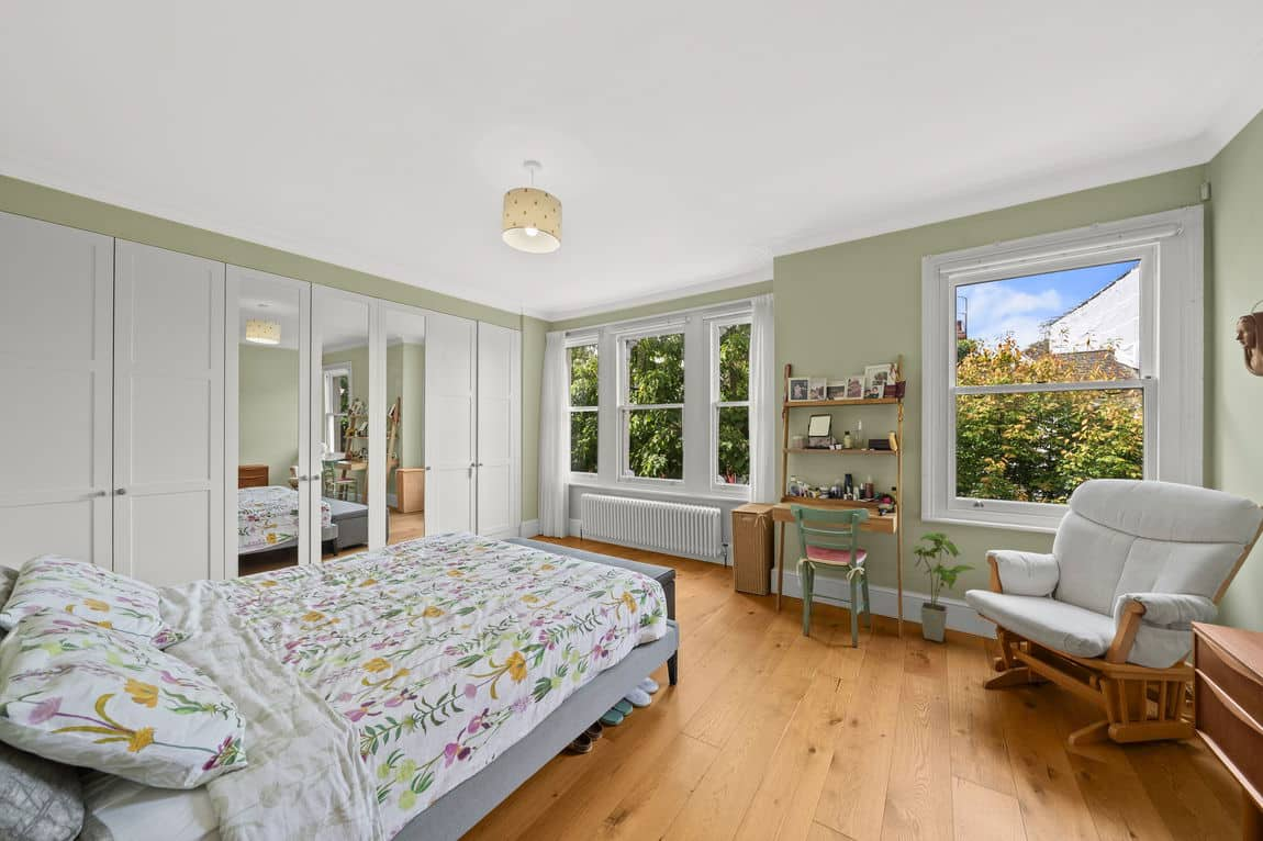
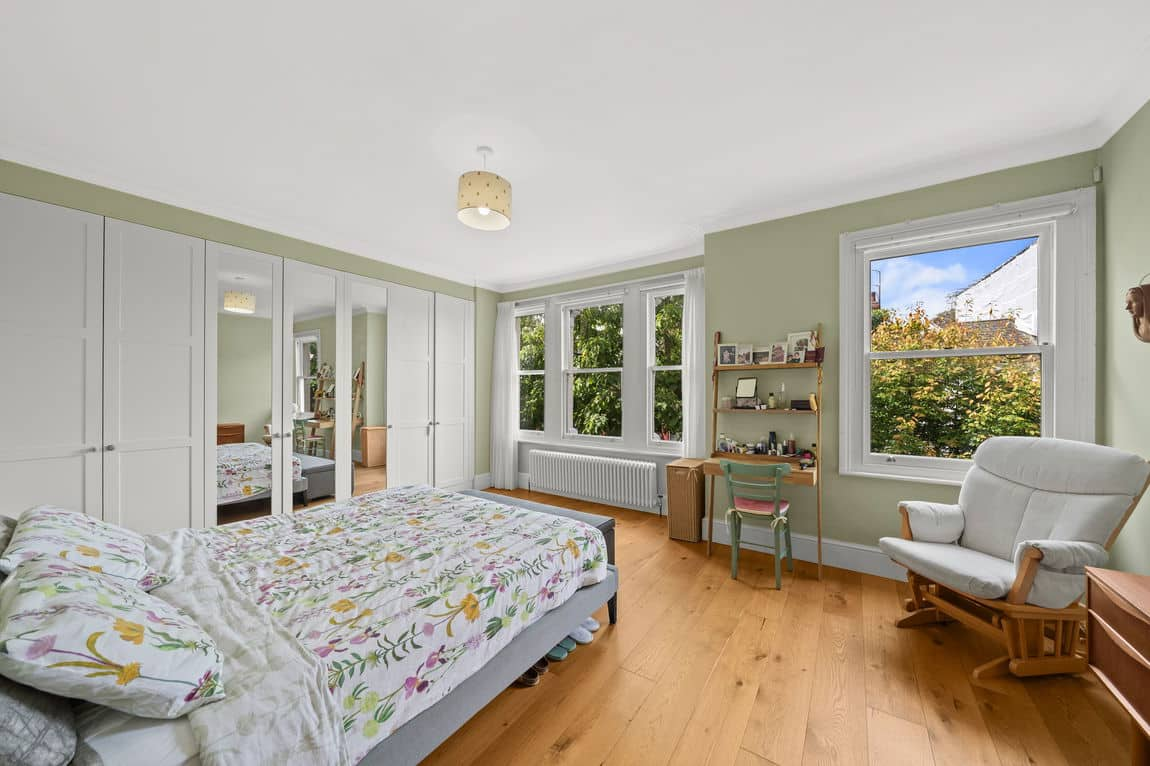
- house plant [910,531,980,643]
